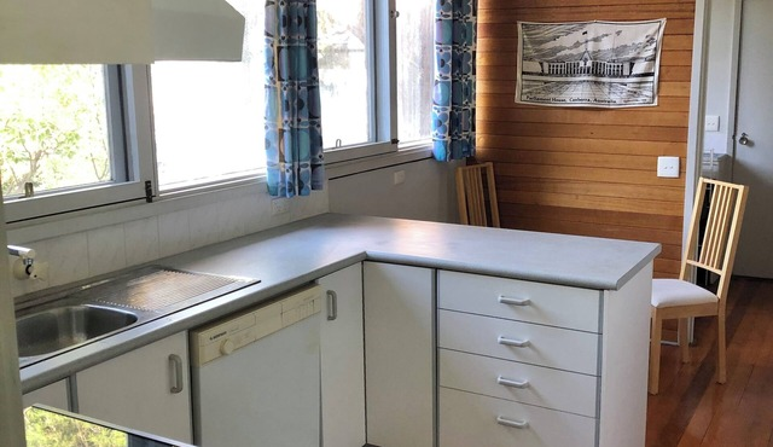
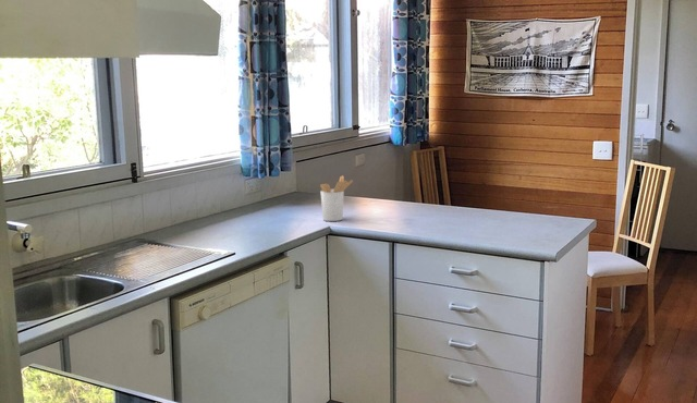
+ utensil holder [319,174,354,222]
